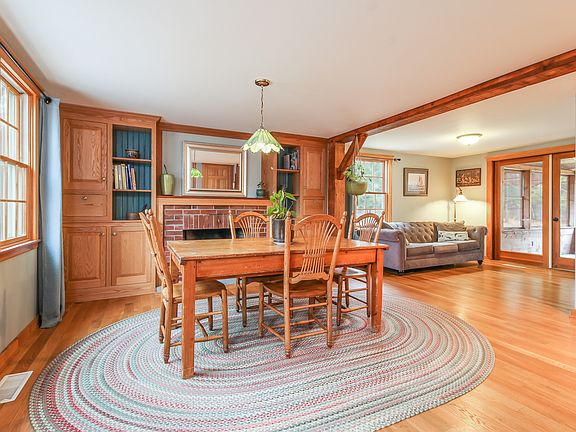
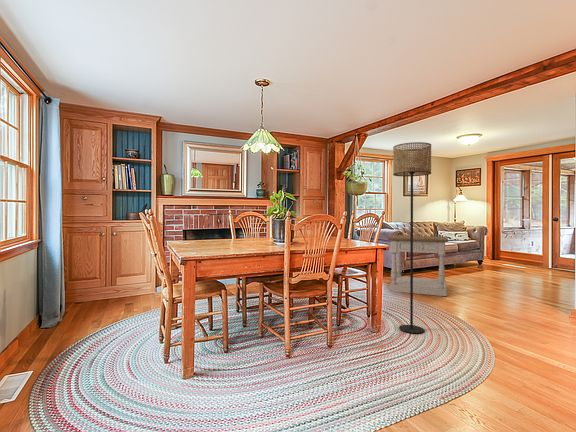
+ floor lamp [392,141,432,334]
+ side table [387,234,449,297]
